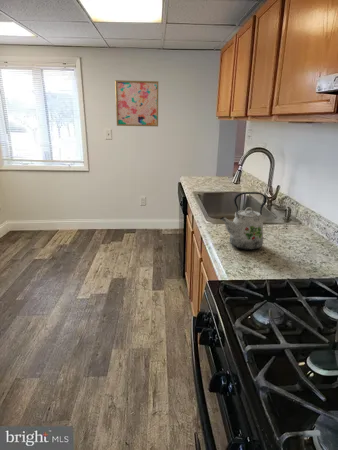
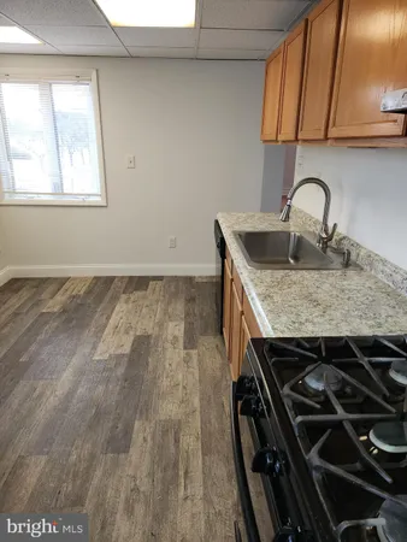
- kettle [219,191,267,251]
- wall art [114,79,159,127]
